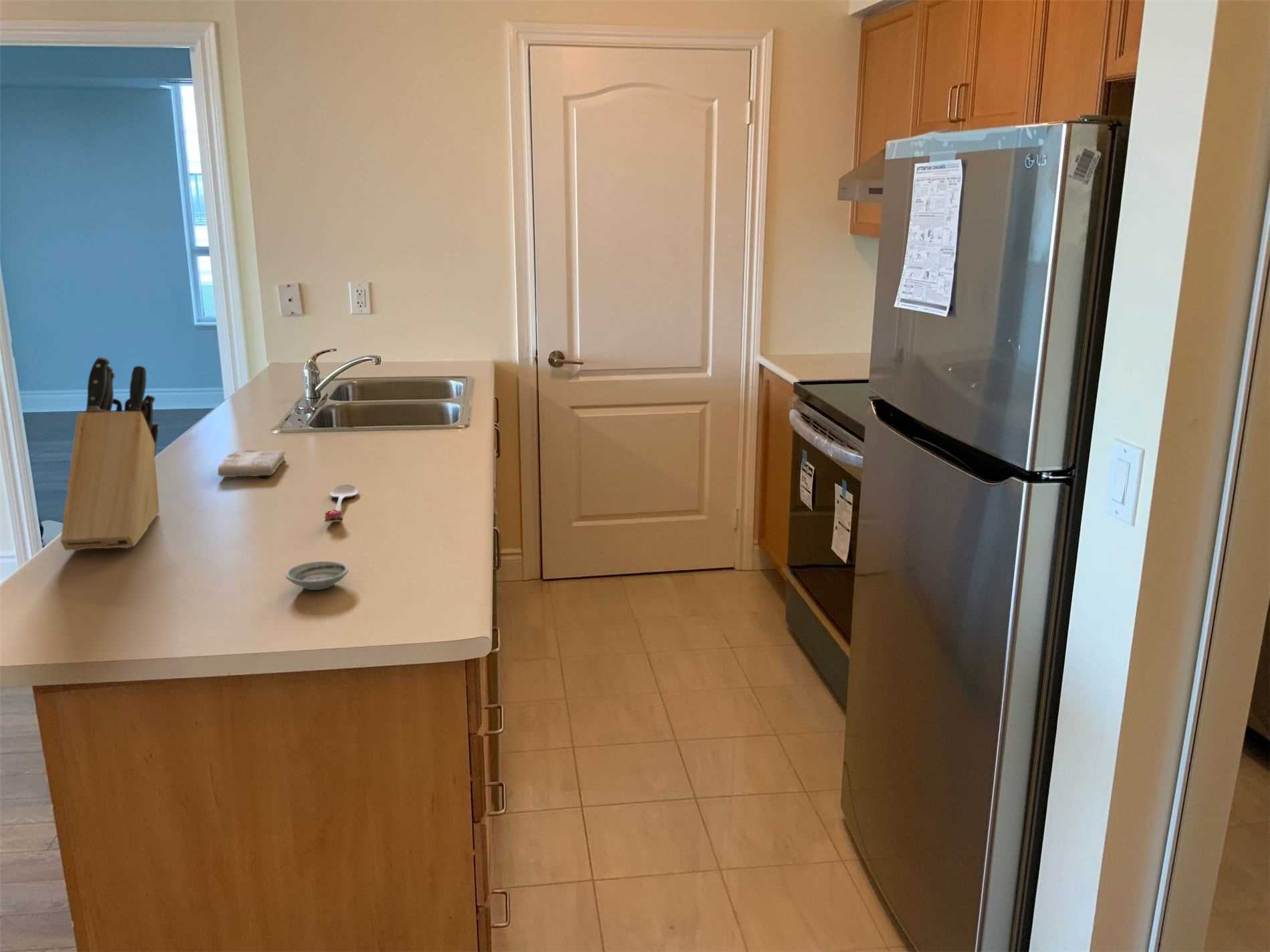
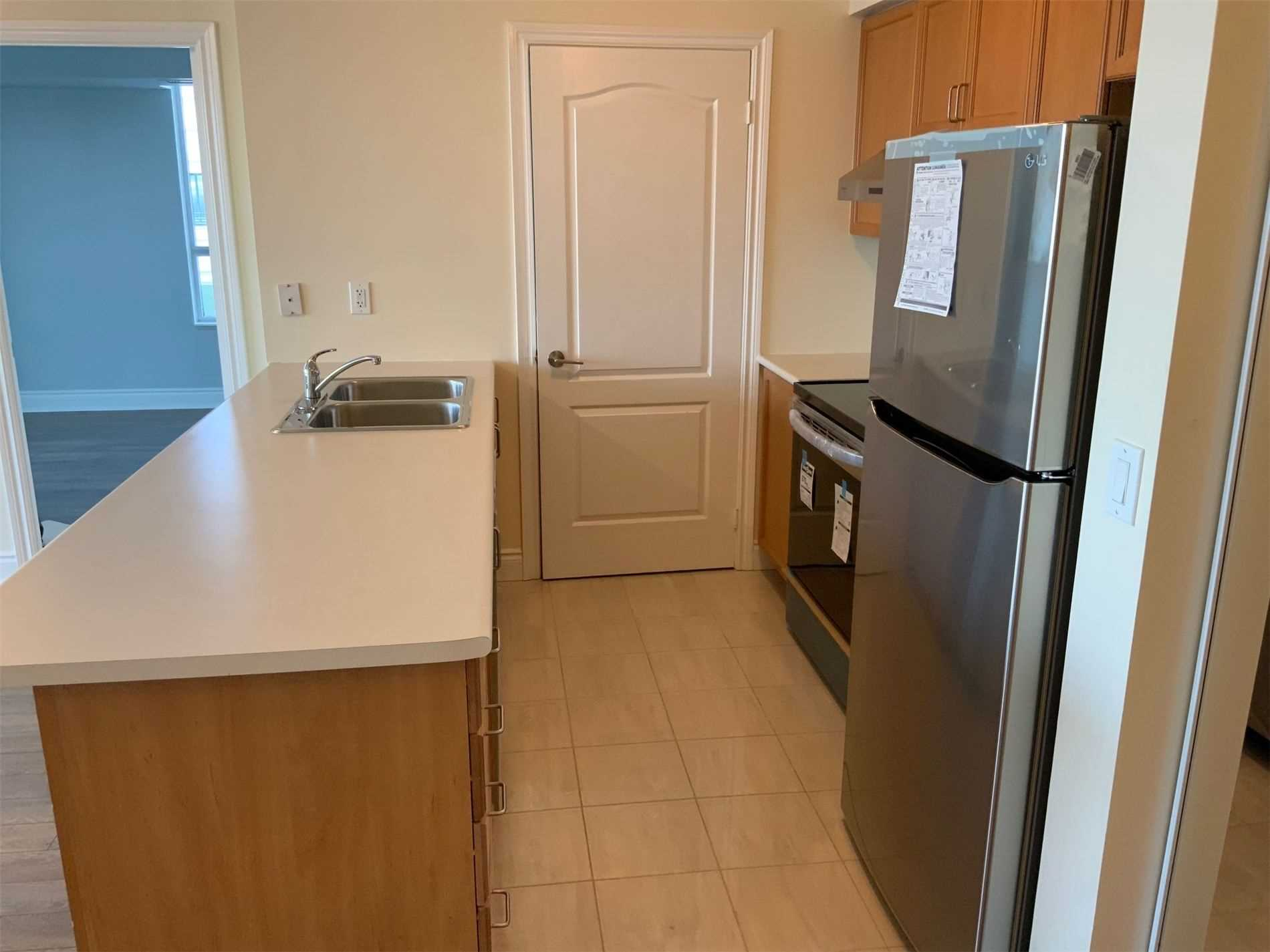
- saucer [285,561,350,591]
- knife block [60,356,160,551]
- washcloth [217,450,285,478]
- spoon [324,484,359,522]
